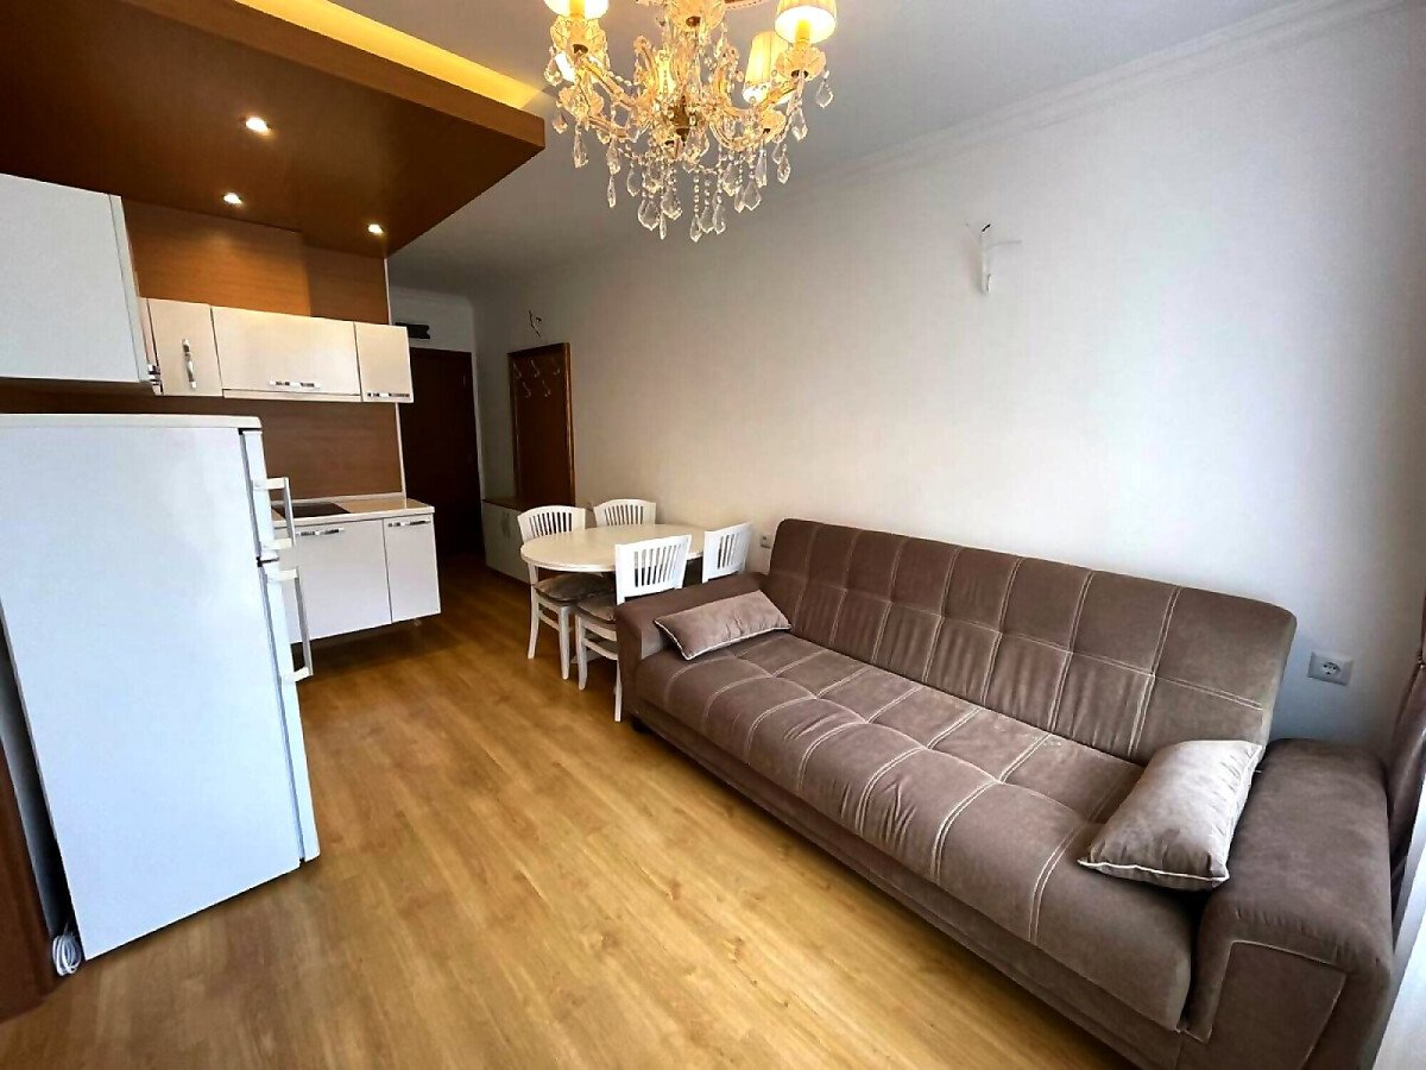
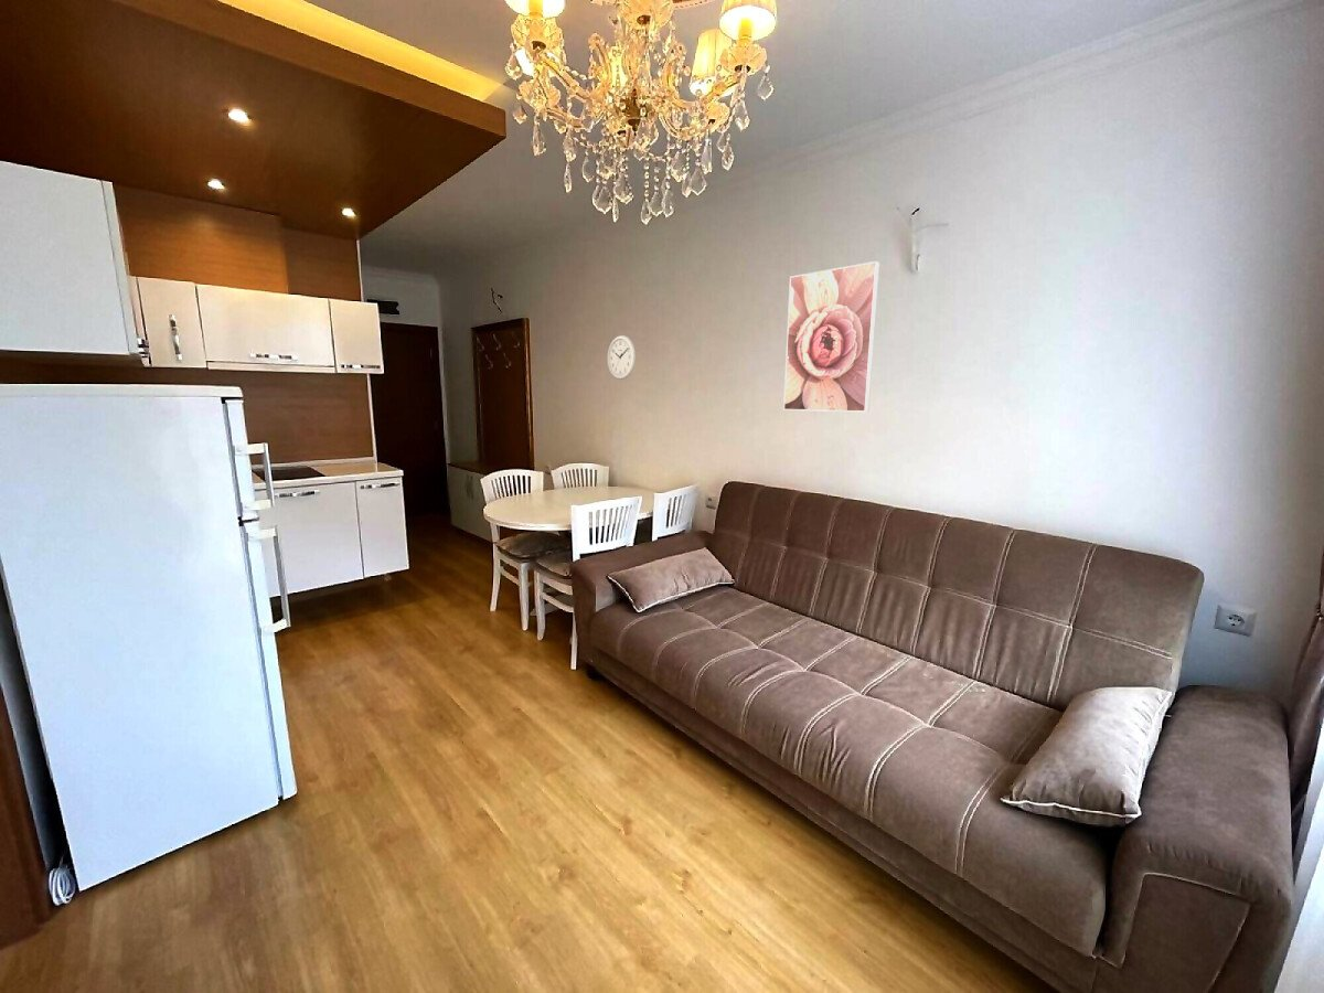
+ wall clock [607,334,637,381]
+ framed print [782,260,880,413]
